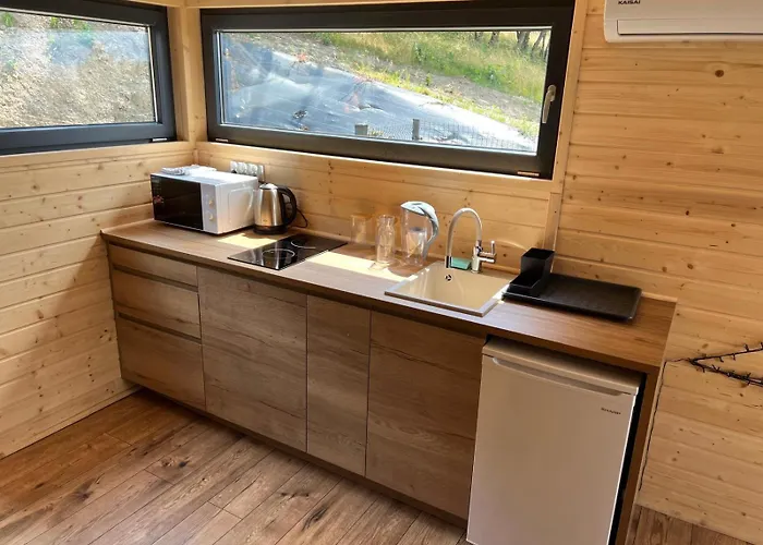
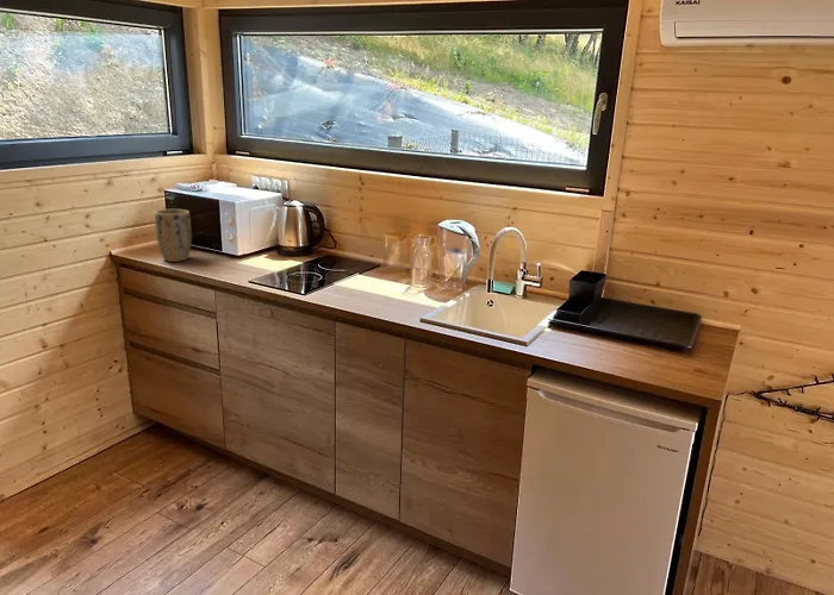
+ plant pot [154,208,193,263]
